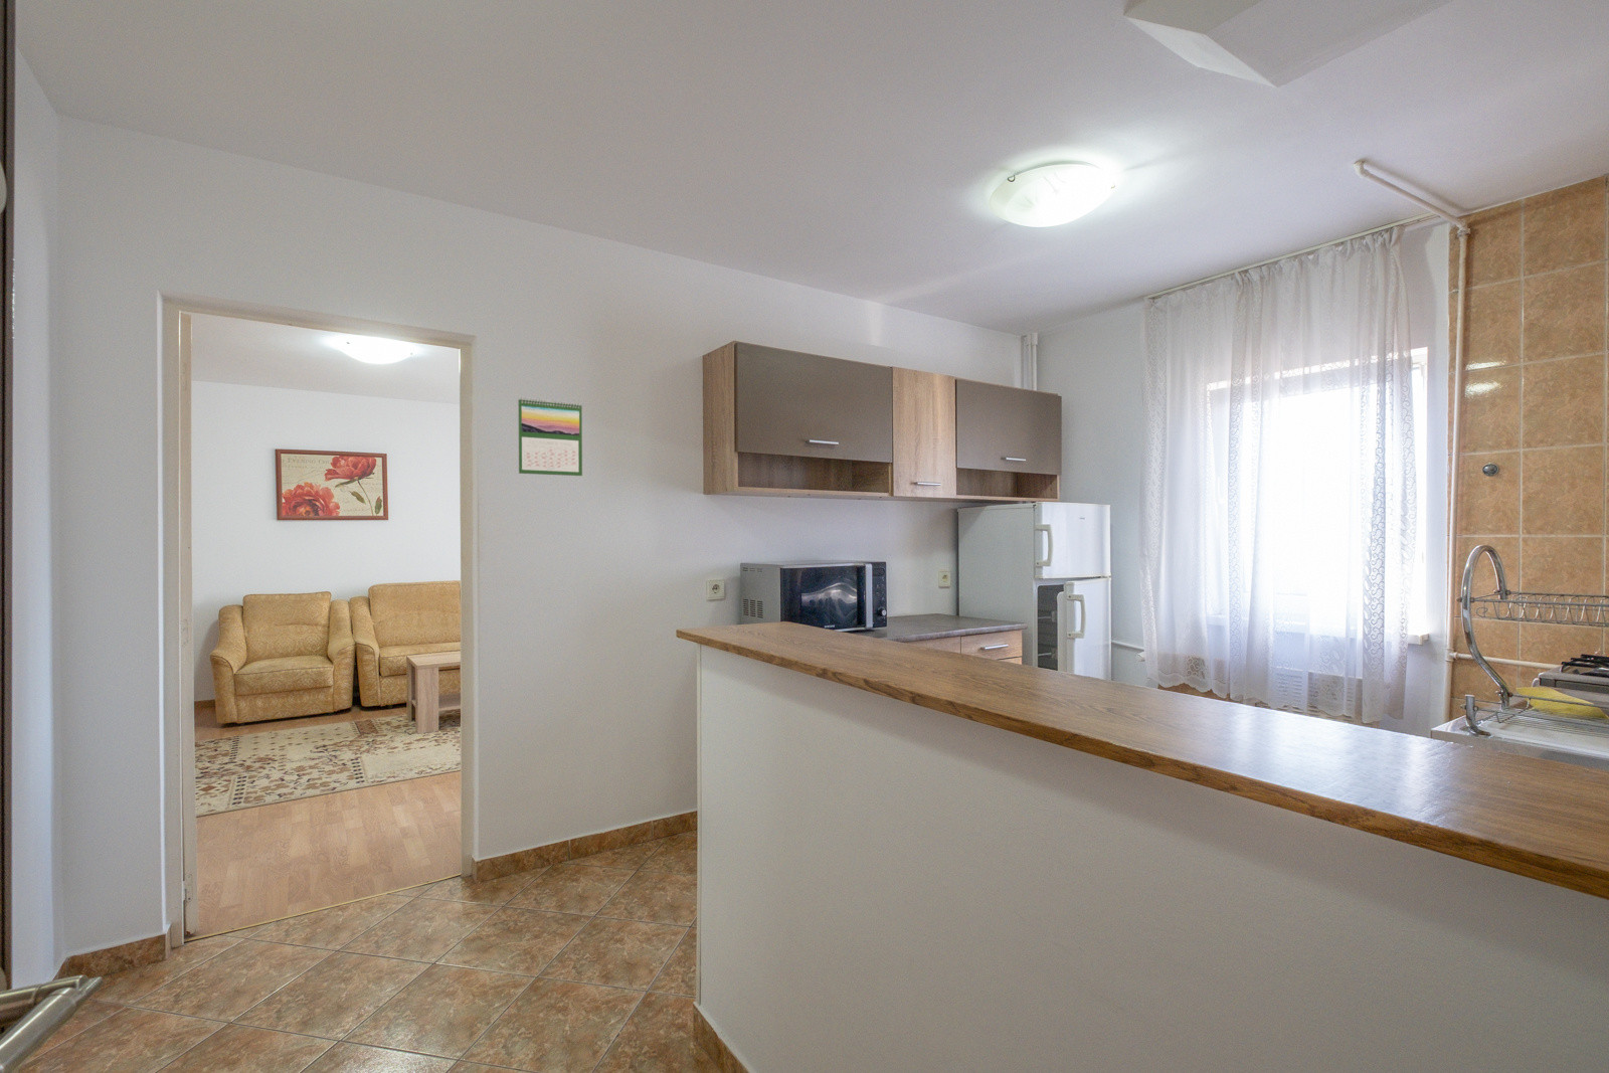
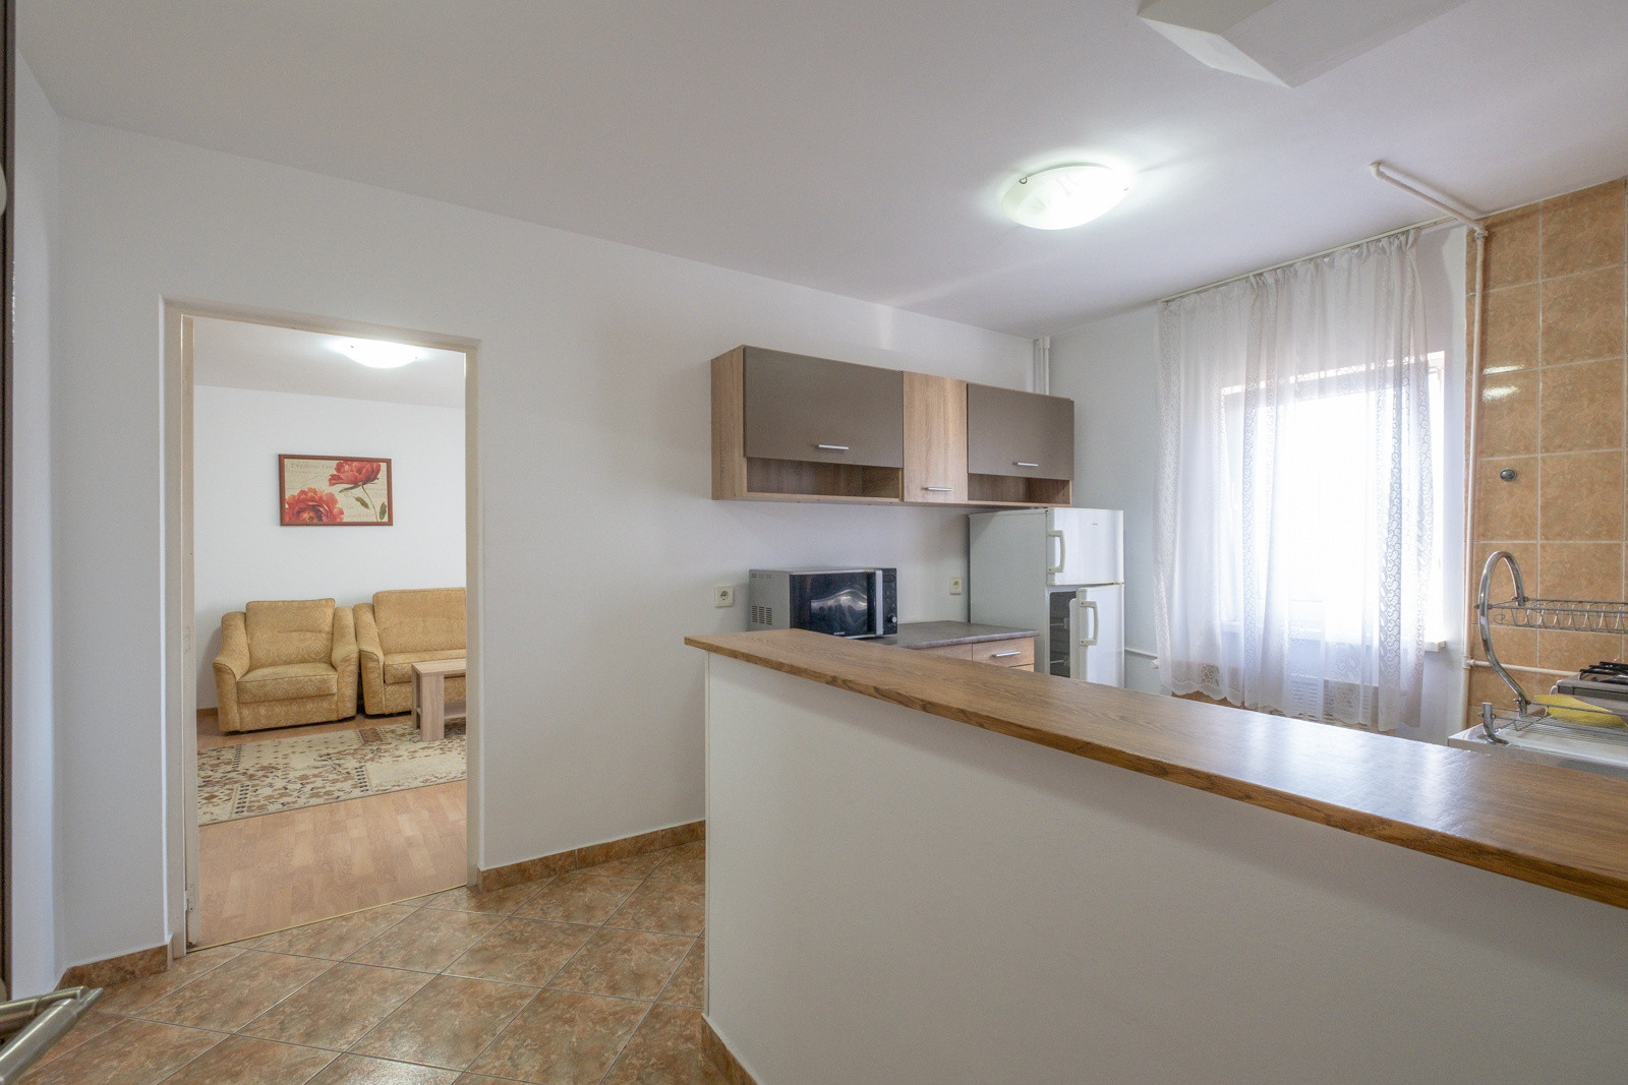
- calendar [517,398,583,477]
